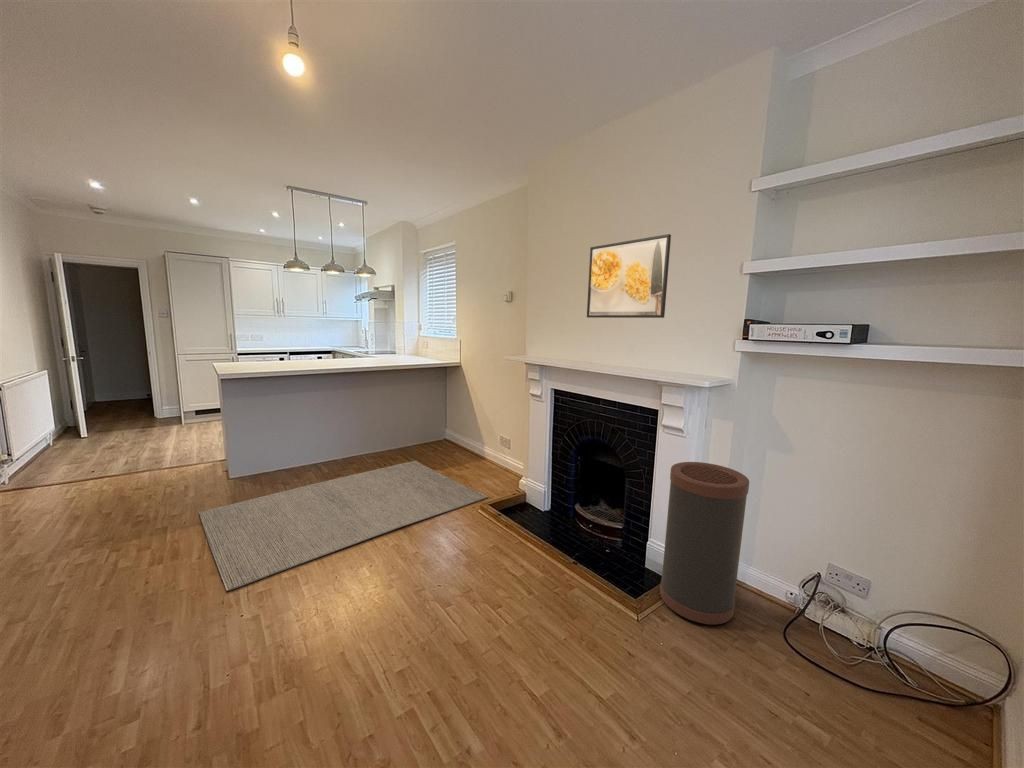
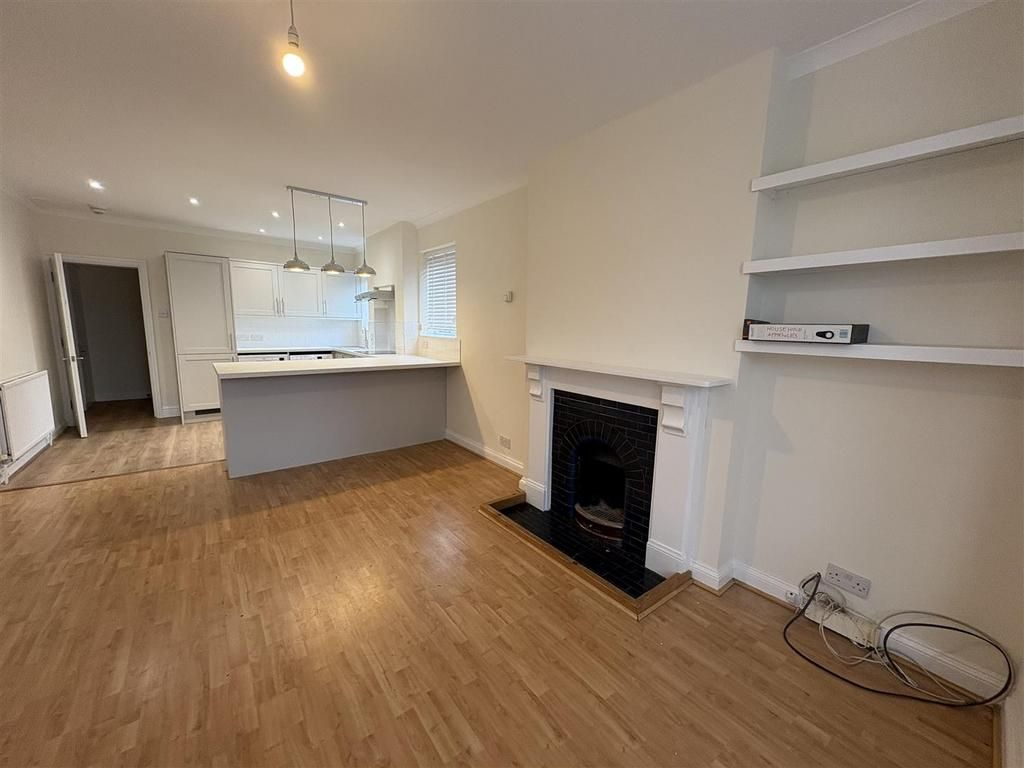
- trash can [659,461,750,625]
- rug [198,460,489,592]
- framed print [586,233,672,319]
